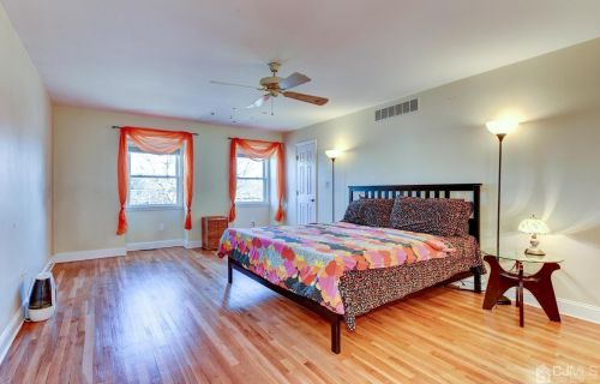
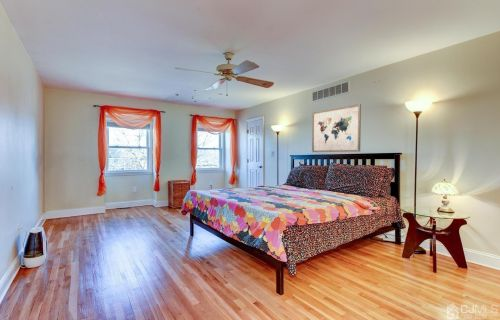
+ wall art [311,103,362,153]
